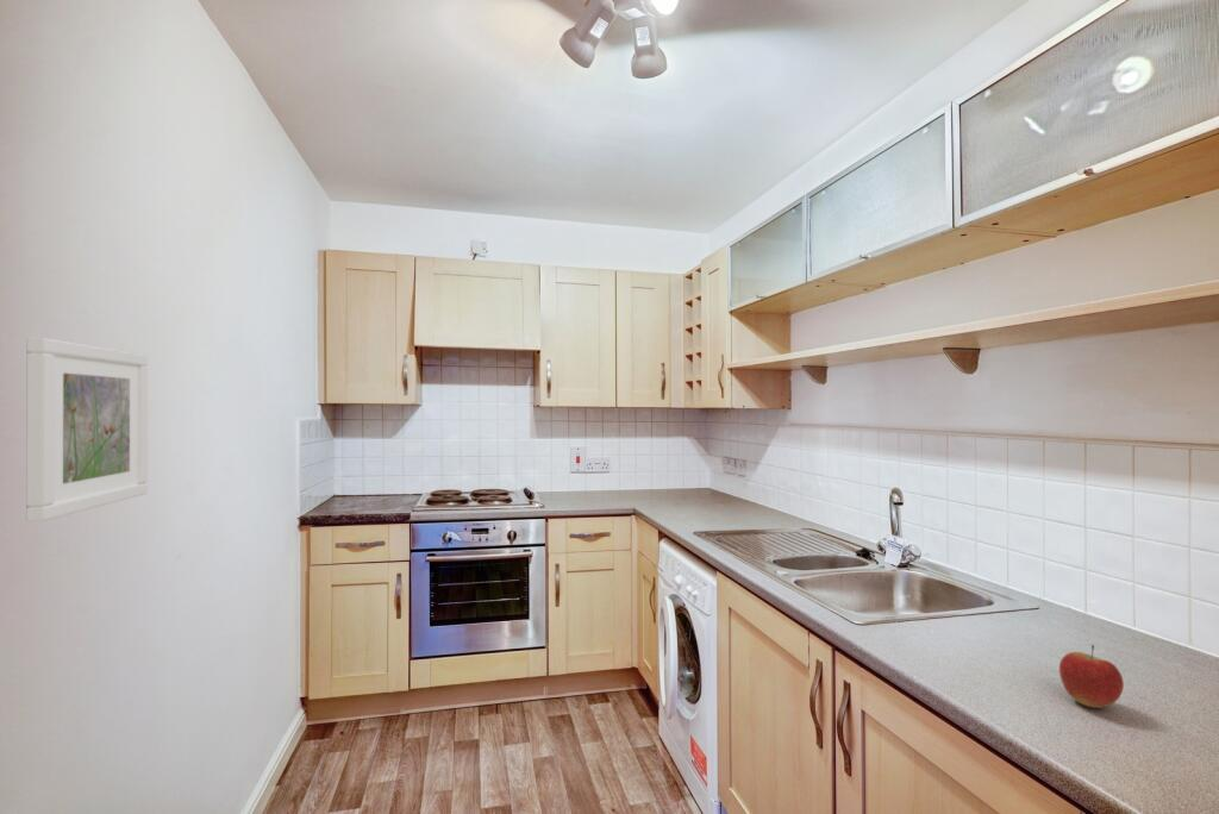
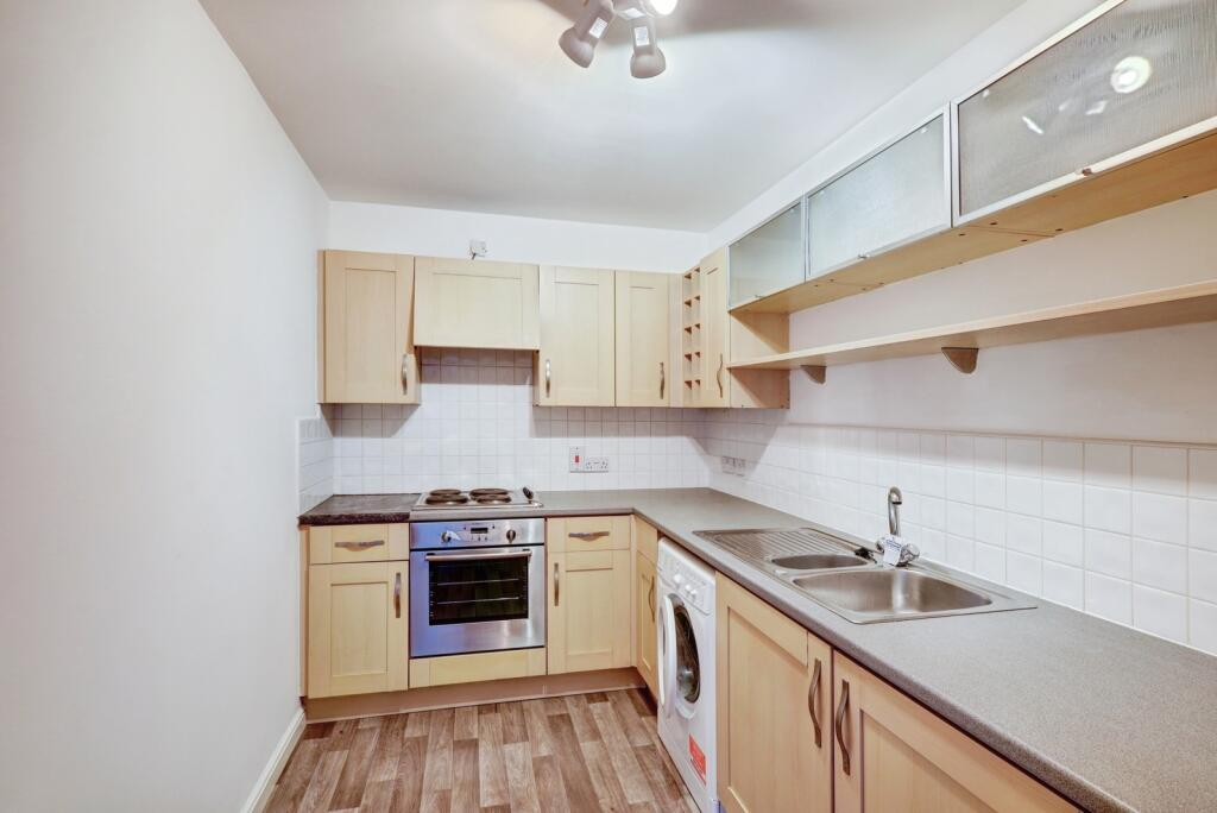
- apple [1058,644,1125,709]
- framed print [25,336,149,522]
